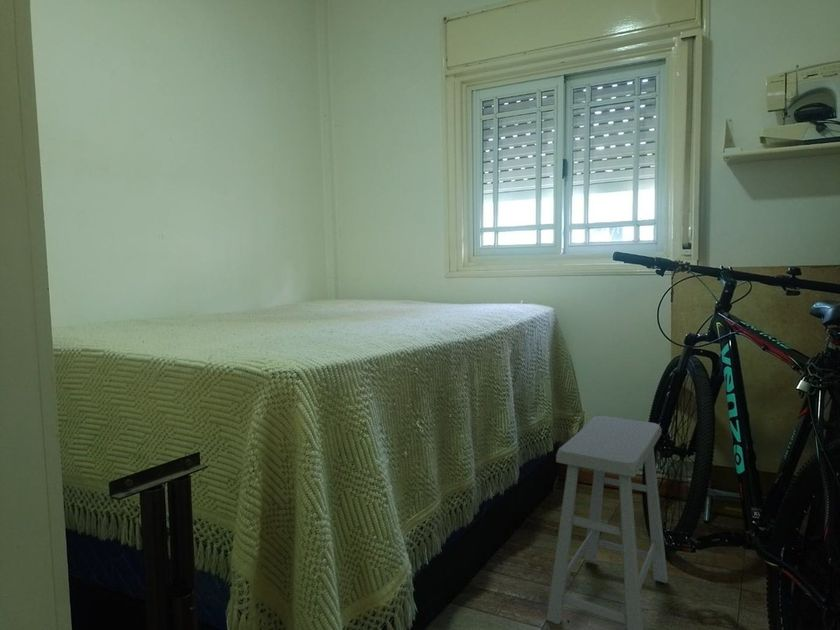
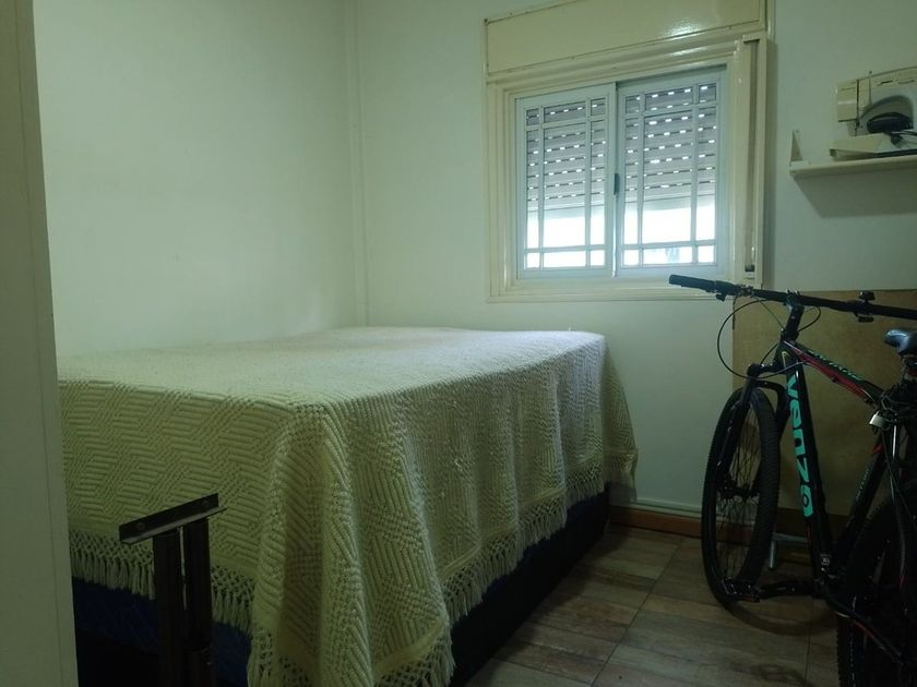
- stool [546,415,669,630]
